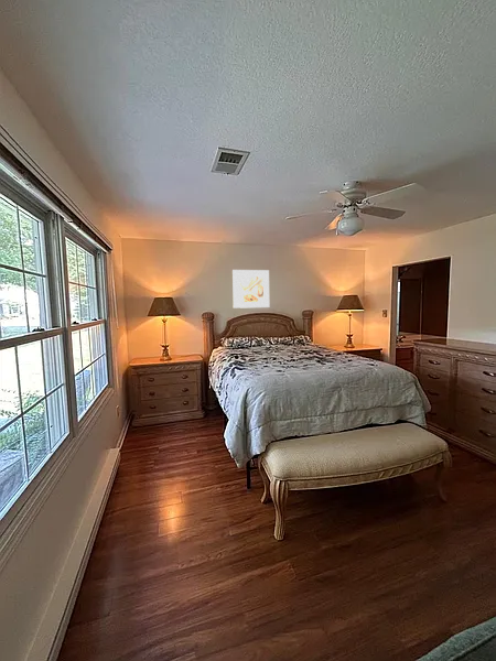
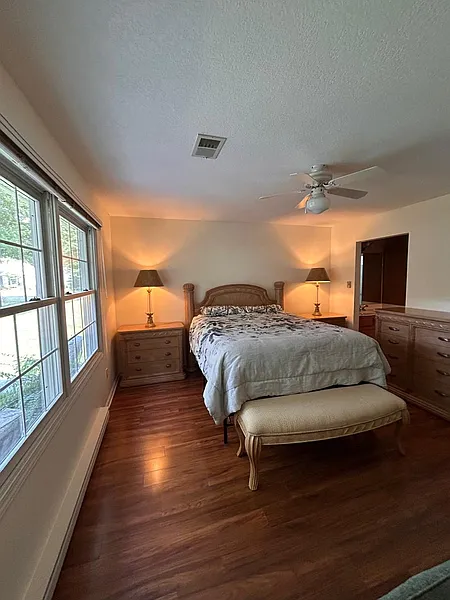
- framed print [231,269,270,310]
